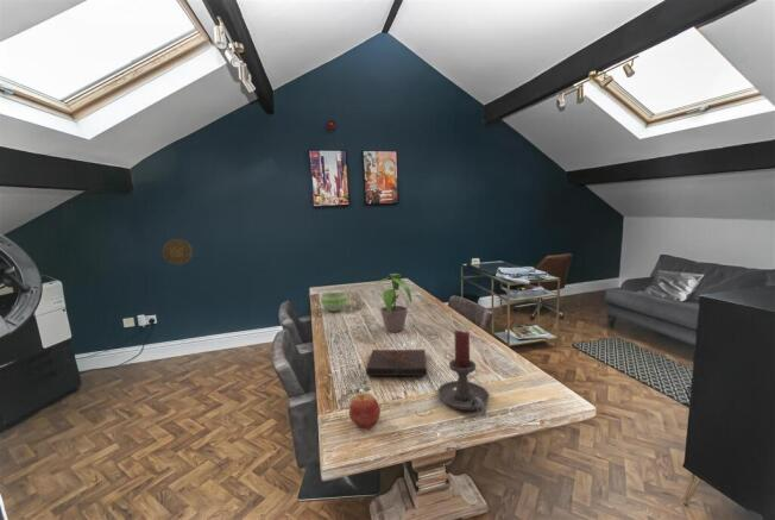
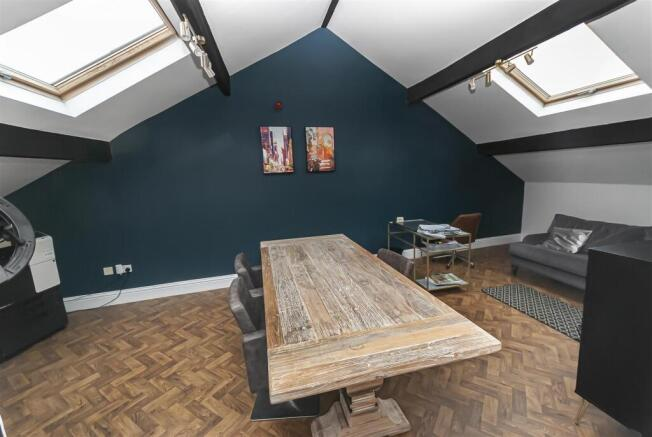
- candle holder [436,330,491,416]
- decorative plate [162,238,194,265]
- bowl [320,292,348,313]
- apple [348,393,382,430]
- potted plant [371,272,412,333]
- book [365,349,428,377]
